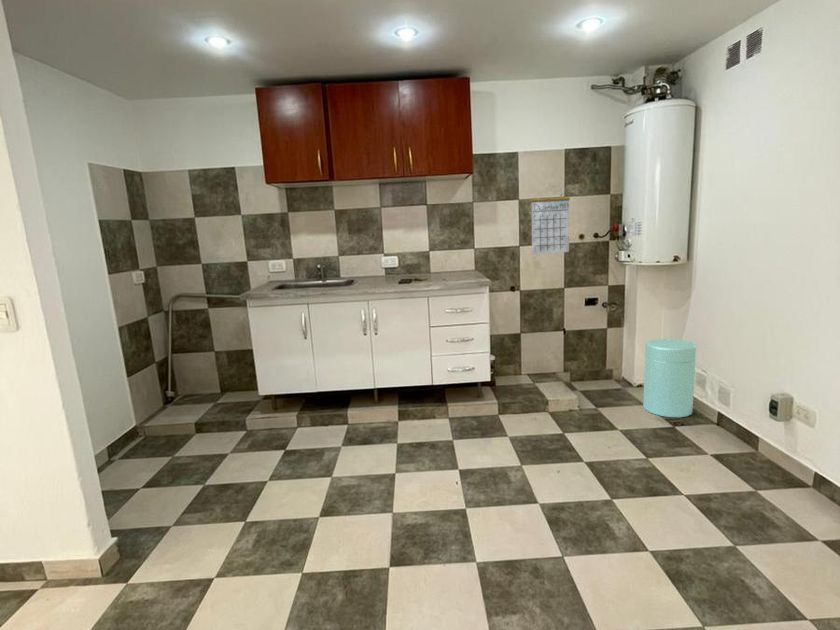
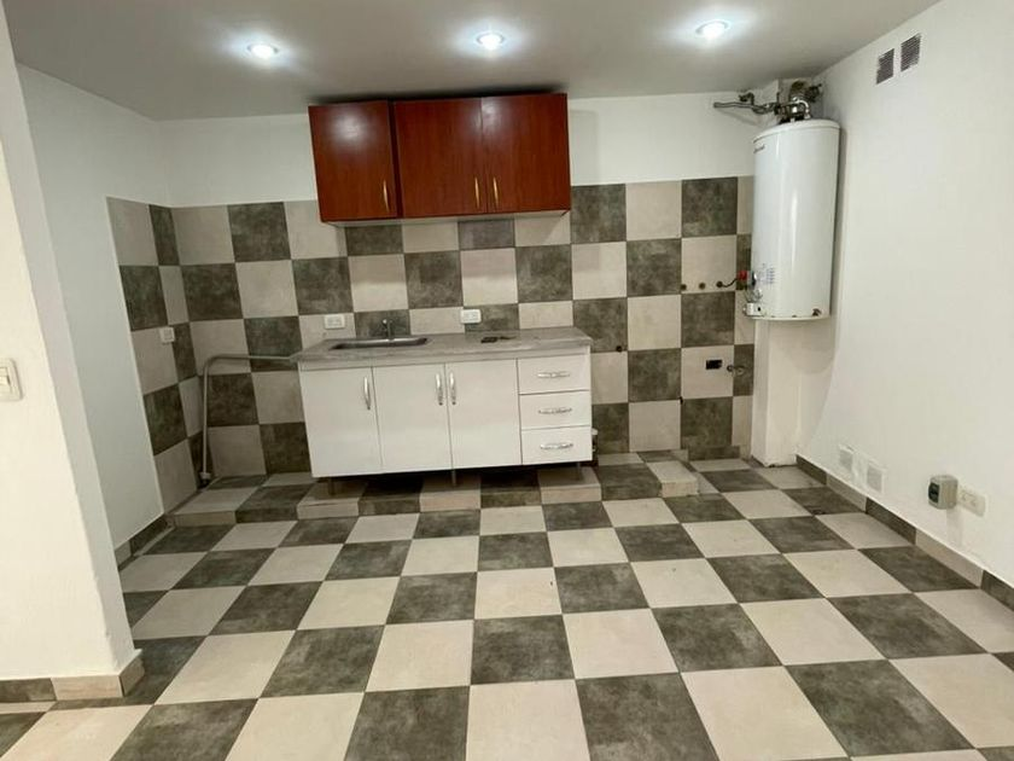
- calendar [530,185,571,255]
- trash can [642,338,697,418]
